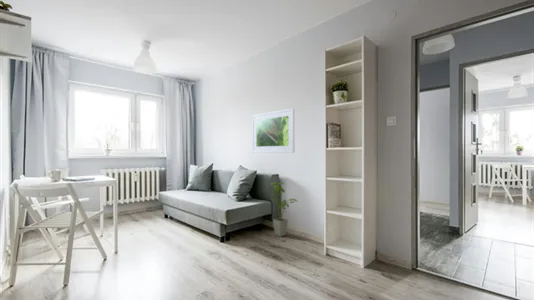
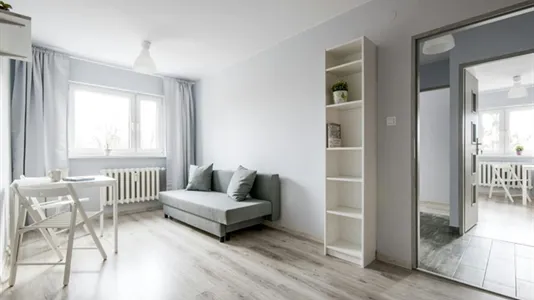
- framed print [251,107,296,154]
- house plant [269,181,299,238]
